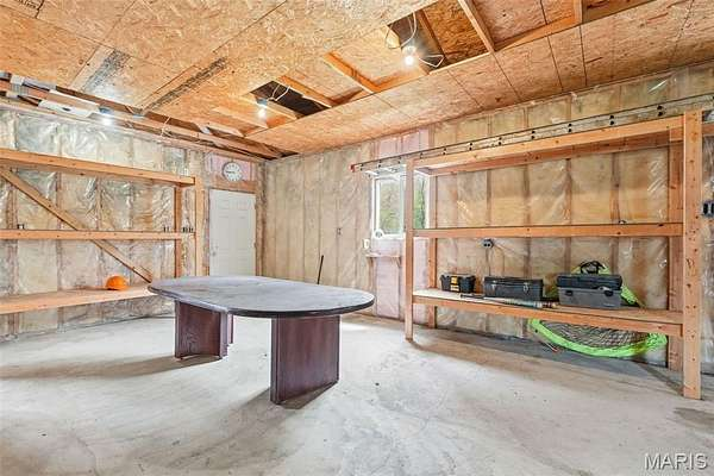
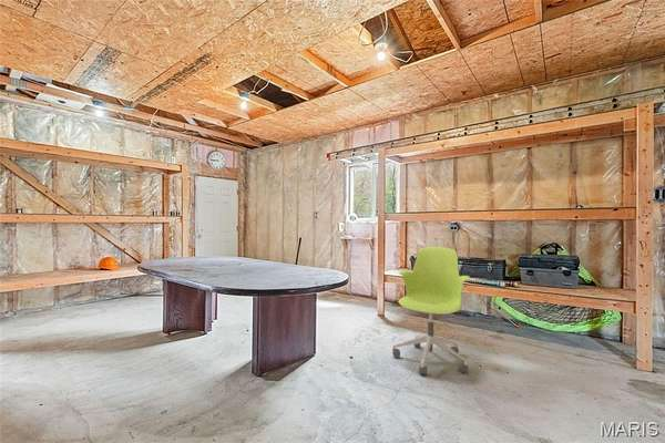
+ office chair [391,246,471,377]
